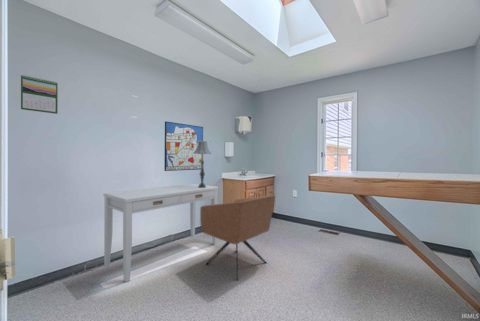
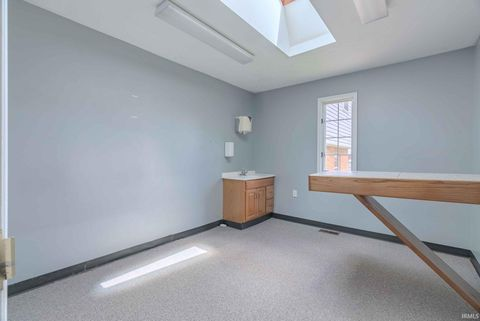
- table lamp [193,140,212,188]
- chair [199,194,276,282]
- calendar [20,74,59,115]
- desk [102,183,219,283]
- wall art [163,120,204,172]
